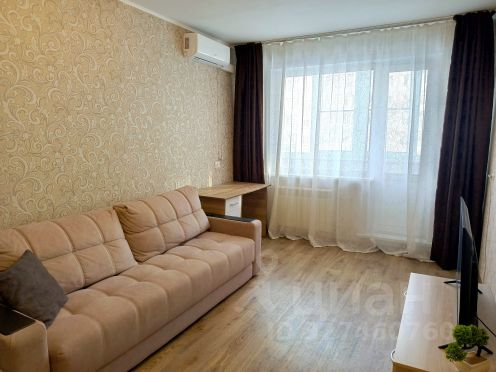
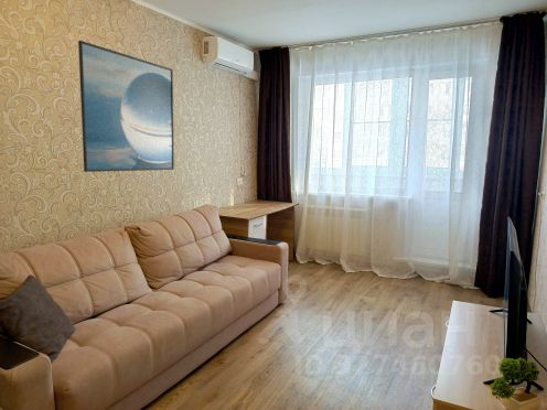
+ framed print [77,40,175,173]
